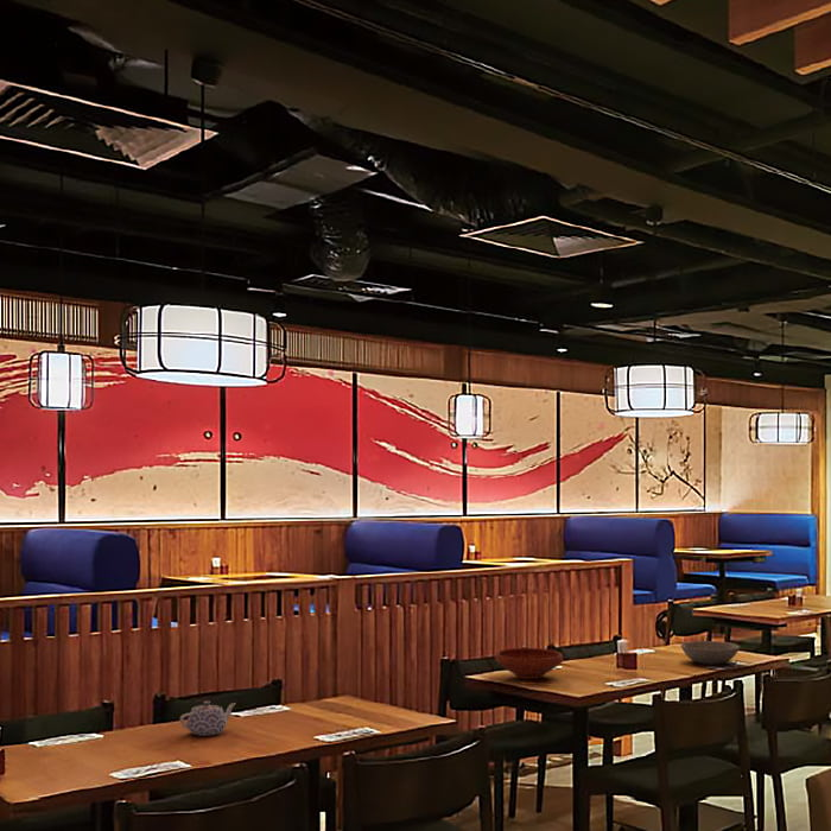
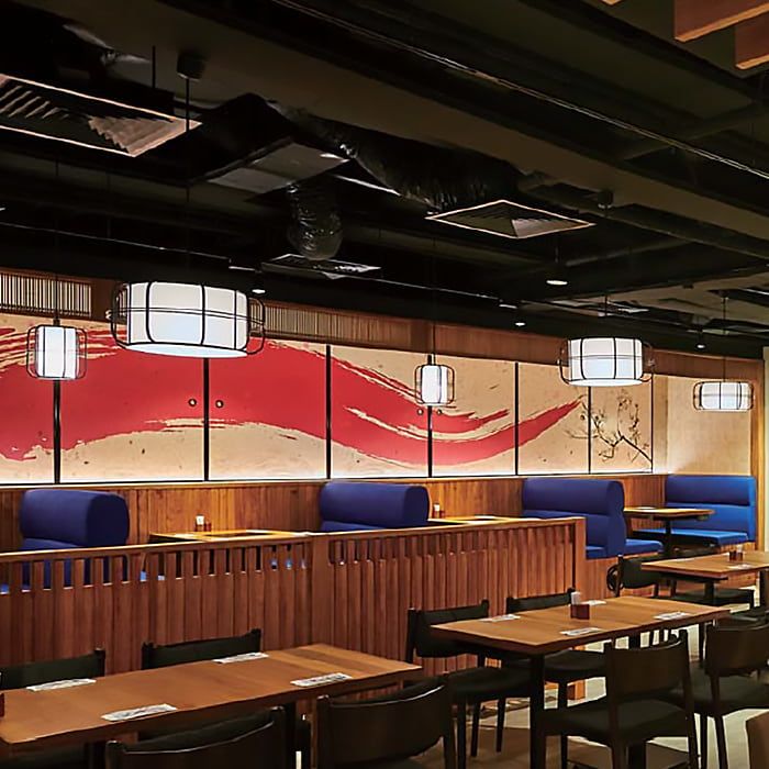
- teapot [179,700,237,737]
- bowl [494,647,564,680]
- bowl [680,640,741,666]
